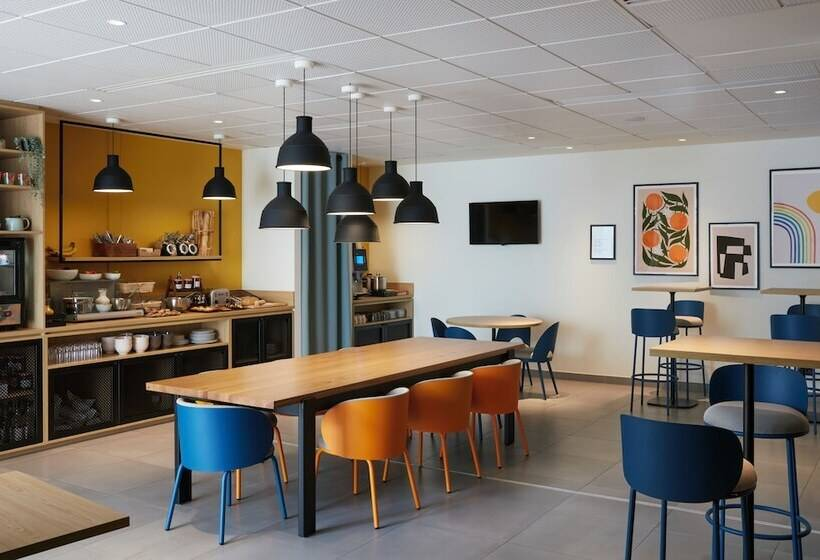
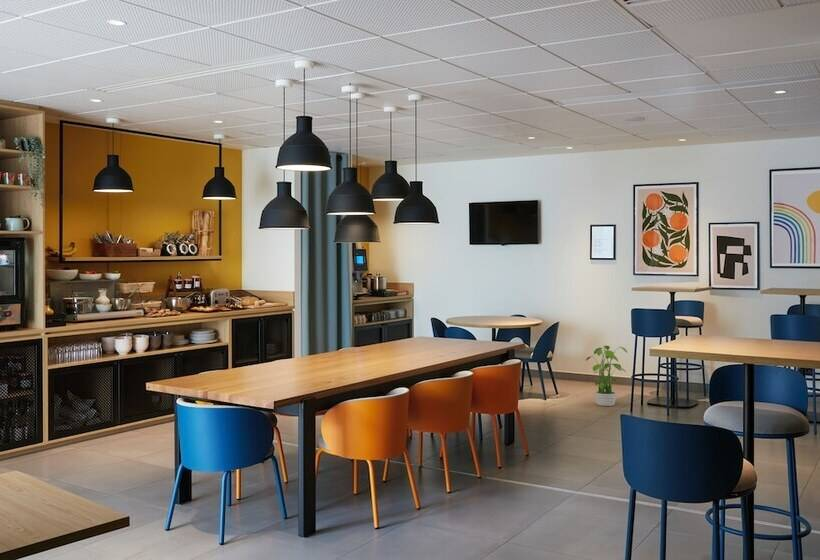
+ potted plant [585,345,628,407]
